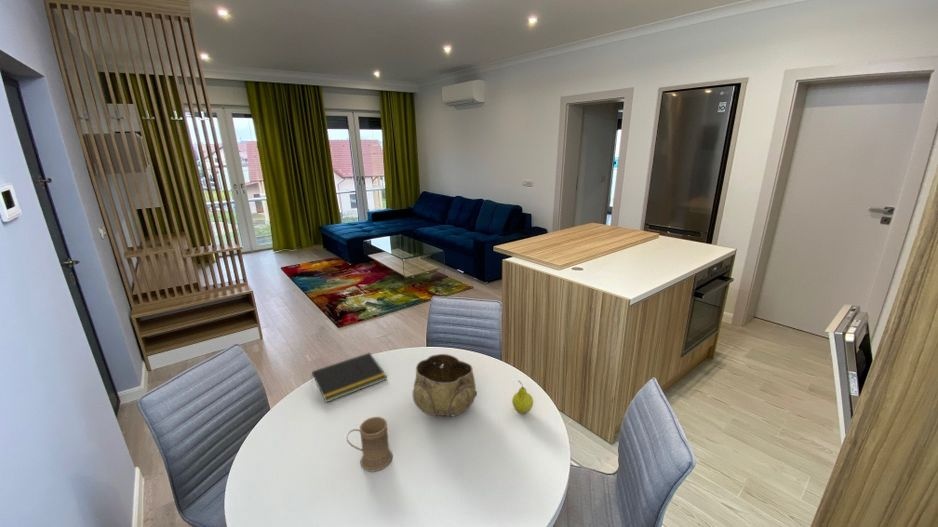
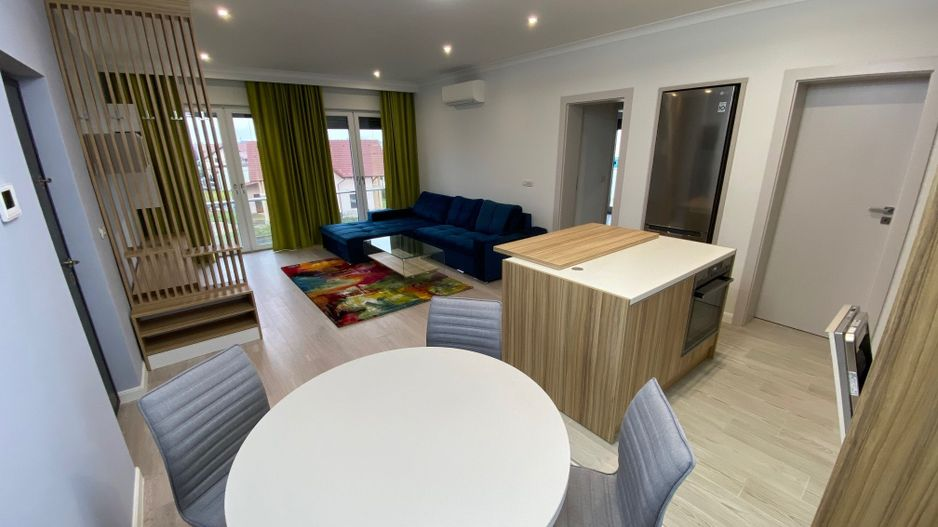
- decorative bowl [411,353,478,417]
- notepad [310,352,388,403]
- mug [346,416,394,472]
- fruit [511,379,534,414]
